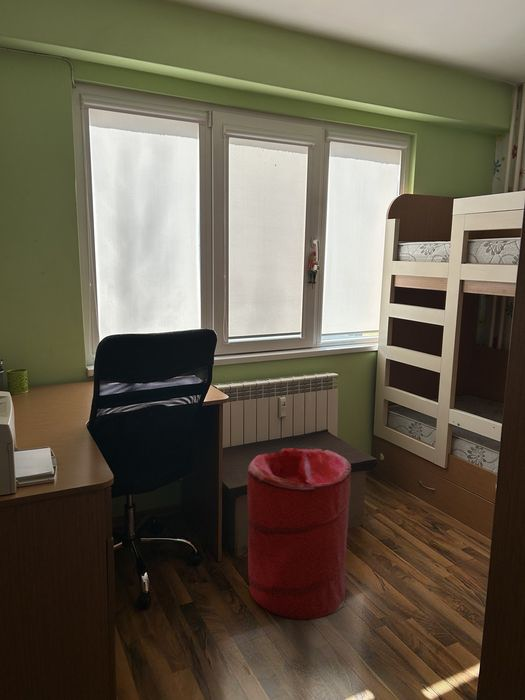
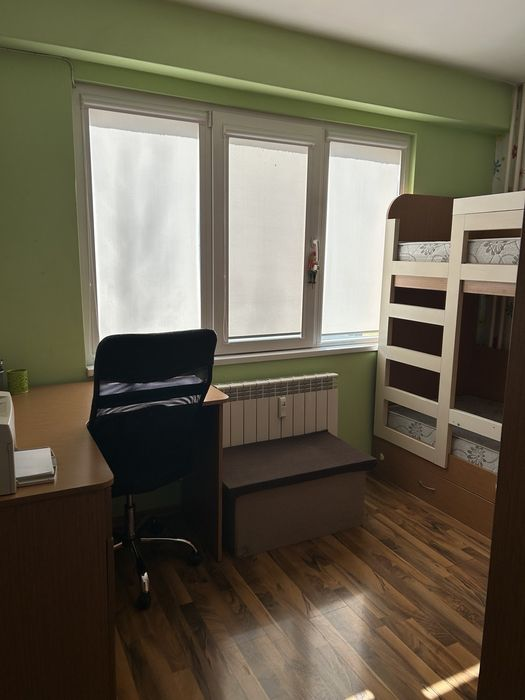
- laundry hamper [246,447,352,620]
